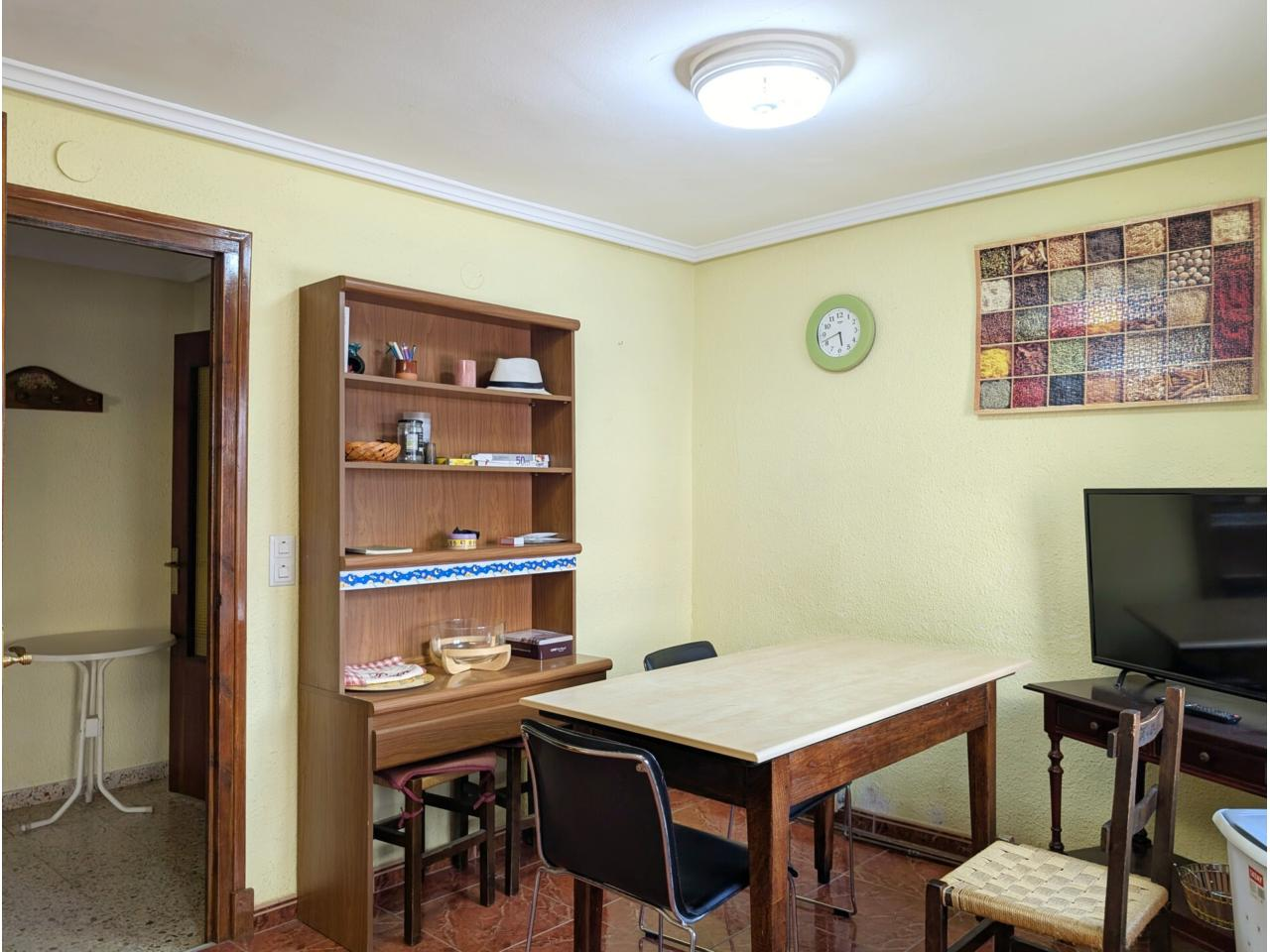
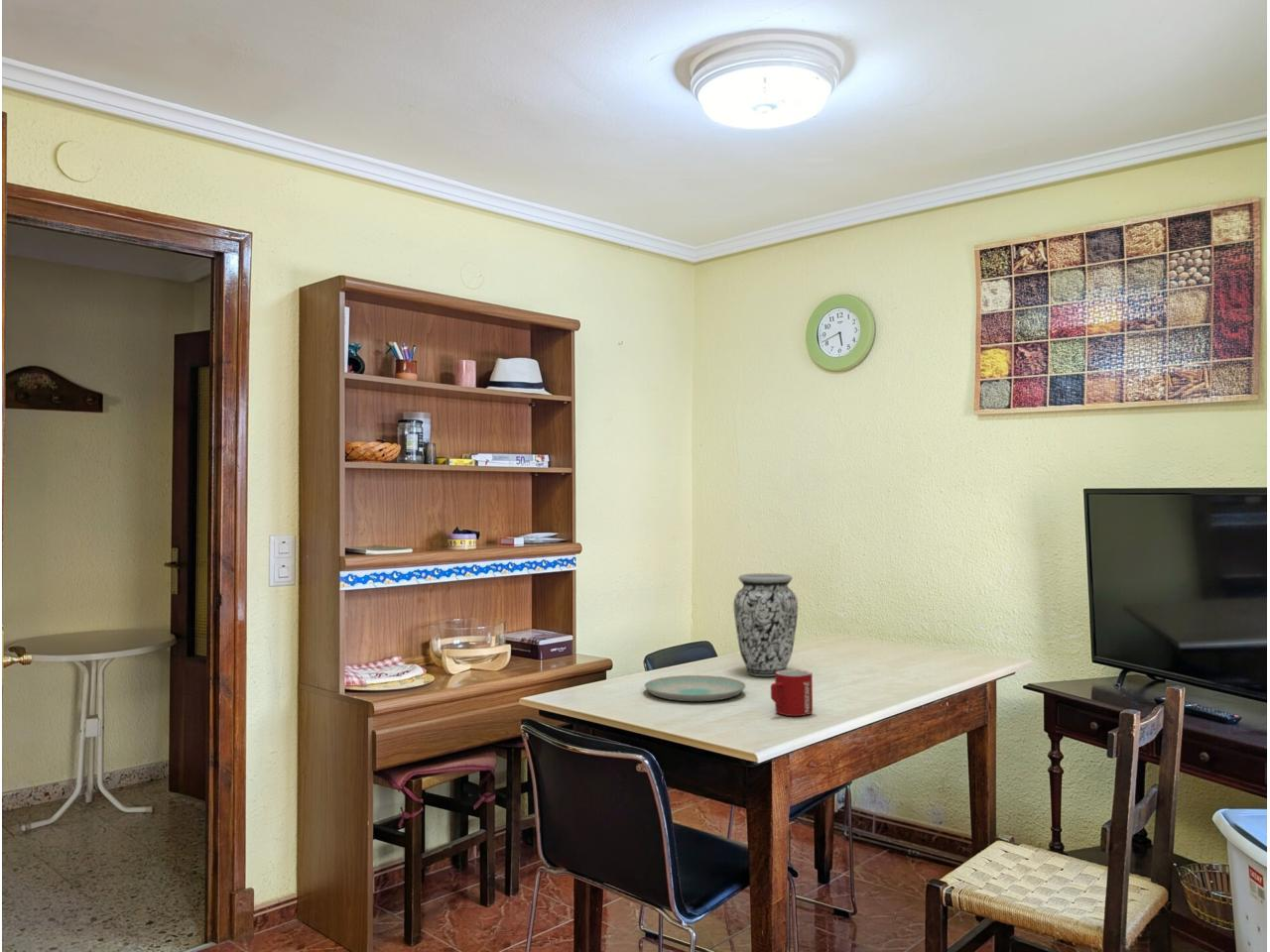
+ plate [644,674,746,702]
+ mug [770,668,814,717]
+ vase [732,572,799,677]
